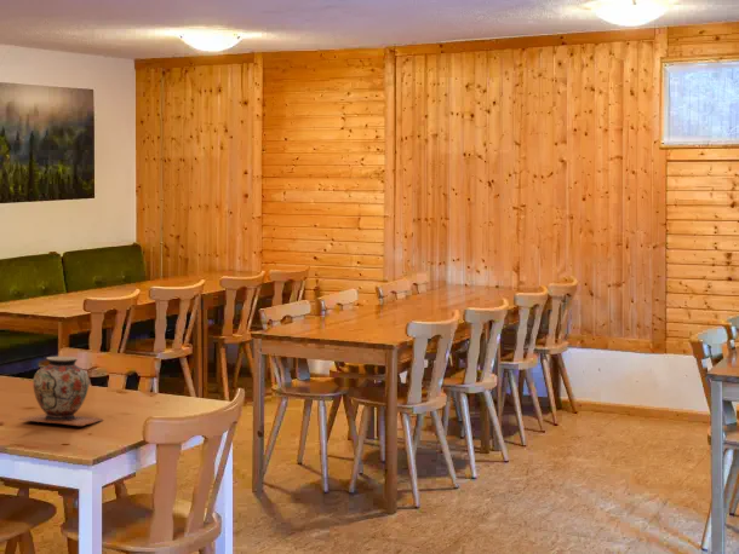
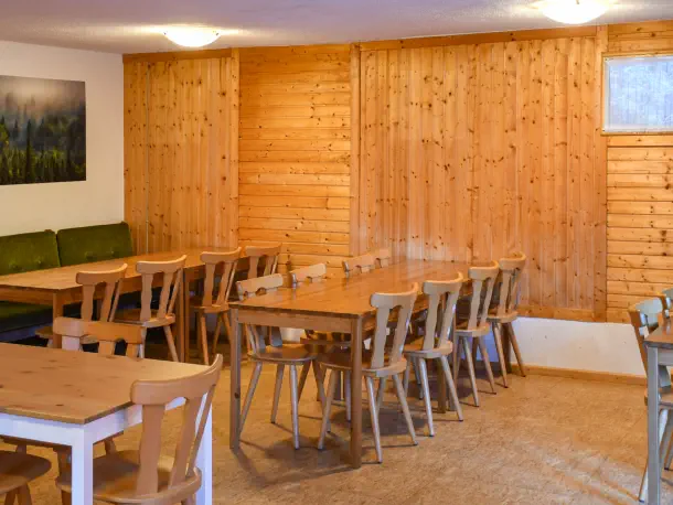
- decorative vase [18,356,105,427]
